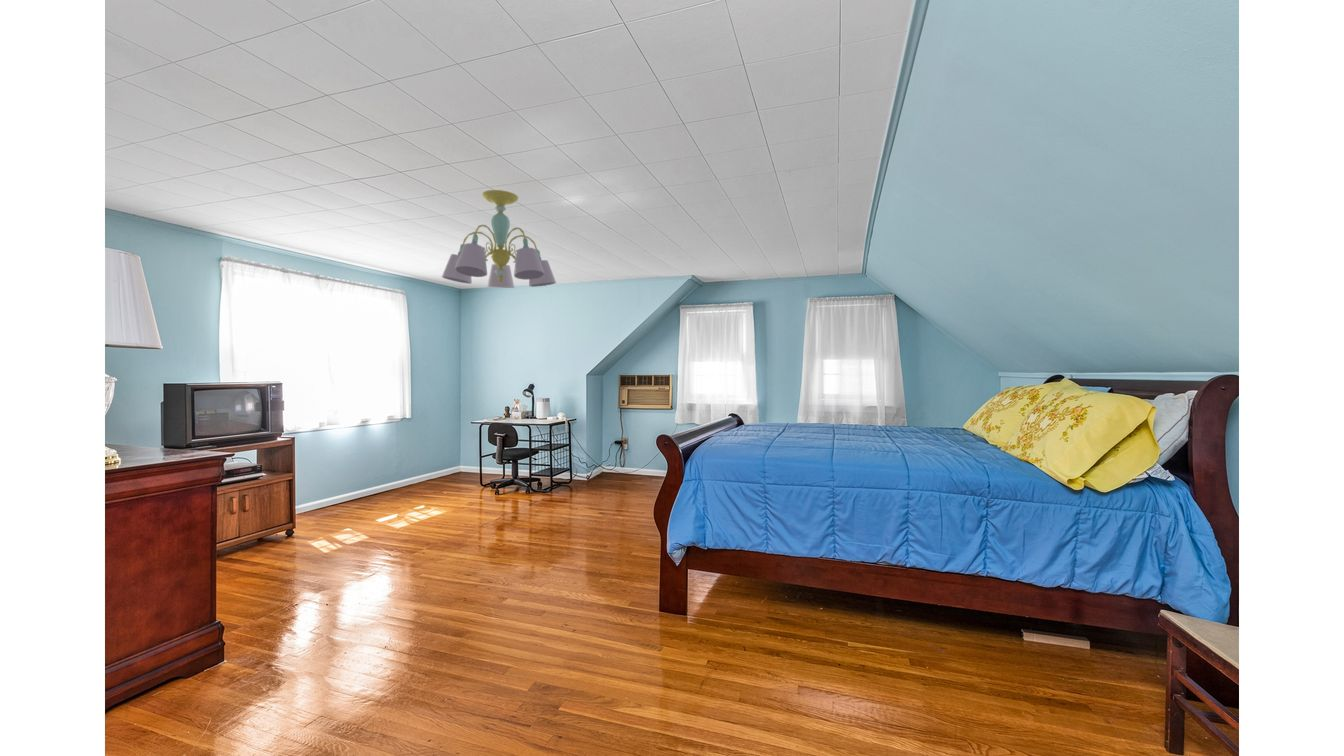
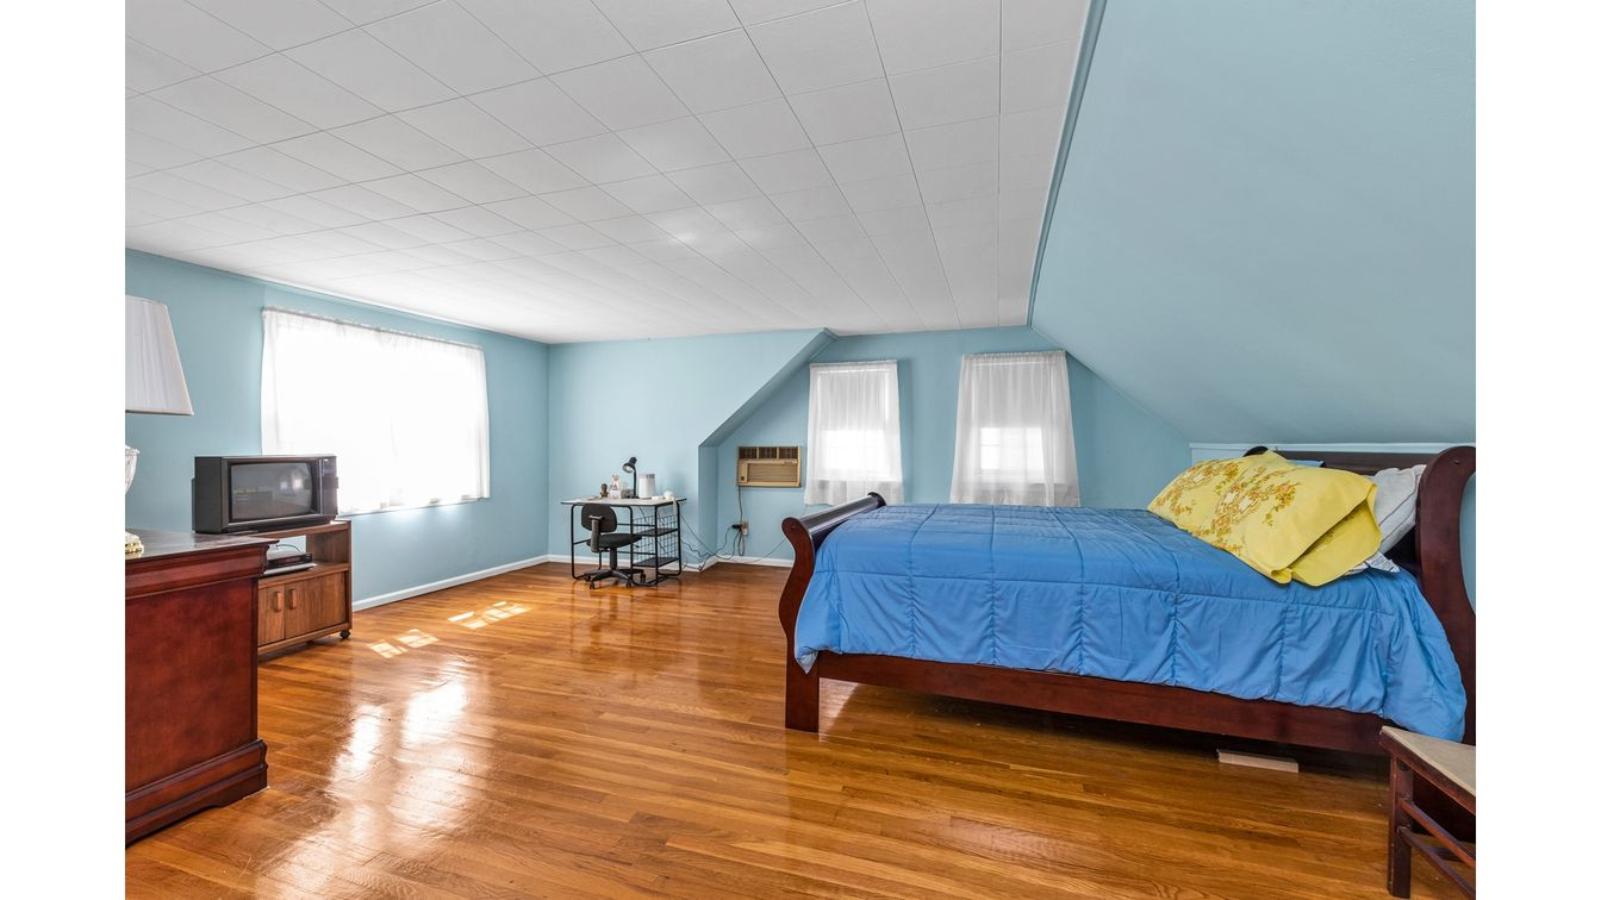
- chandelier [441,189,557,289]
